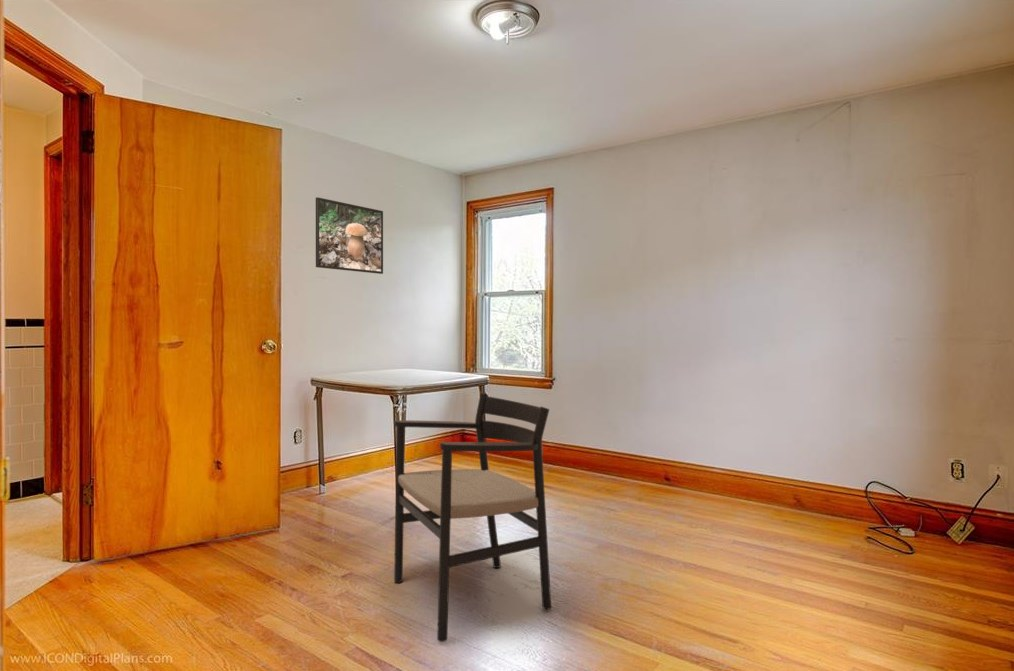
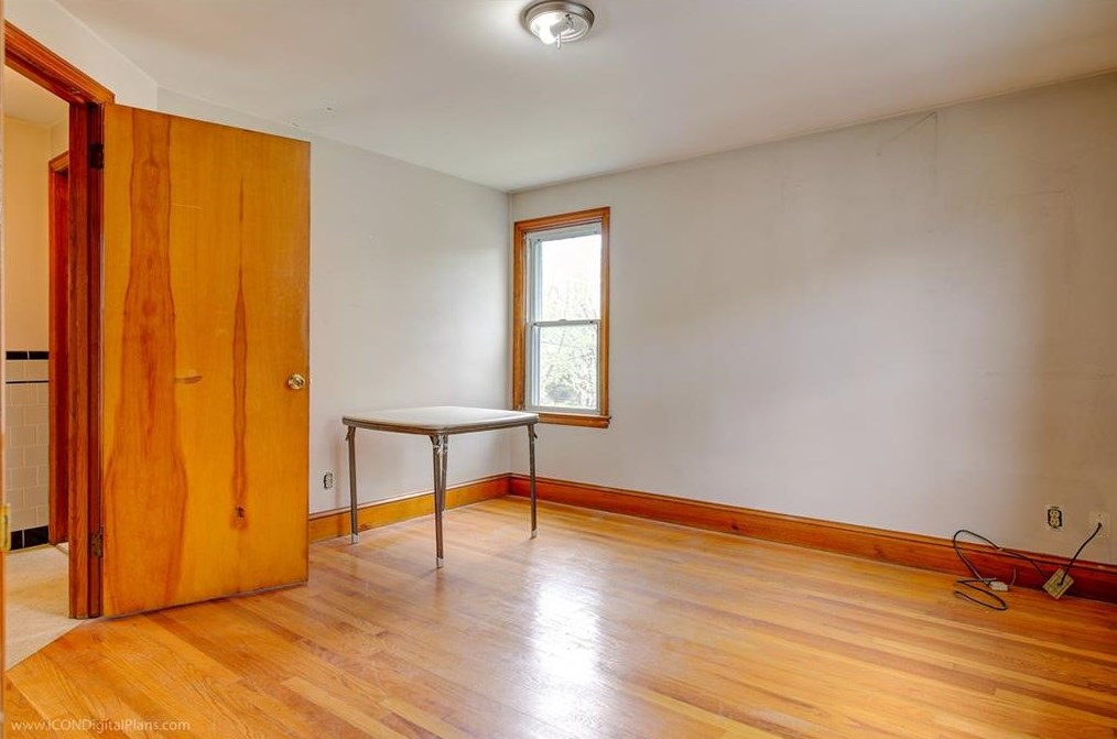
- chair [393,392,552,643]
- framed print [315,196,384,275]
